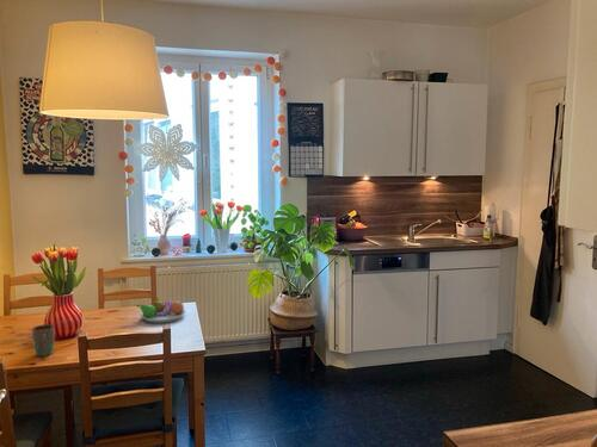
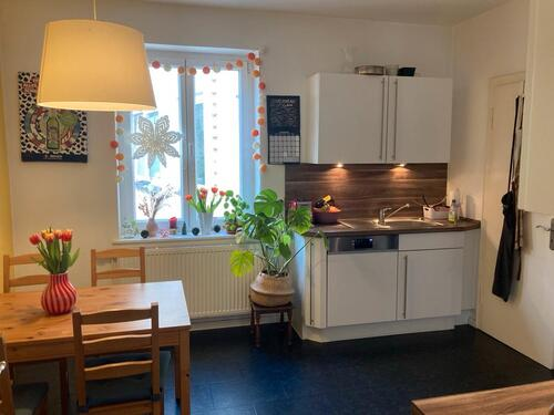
- mug [31,323,56,358]
- fruit bowl [135,297,186,324]
